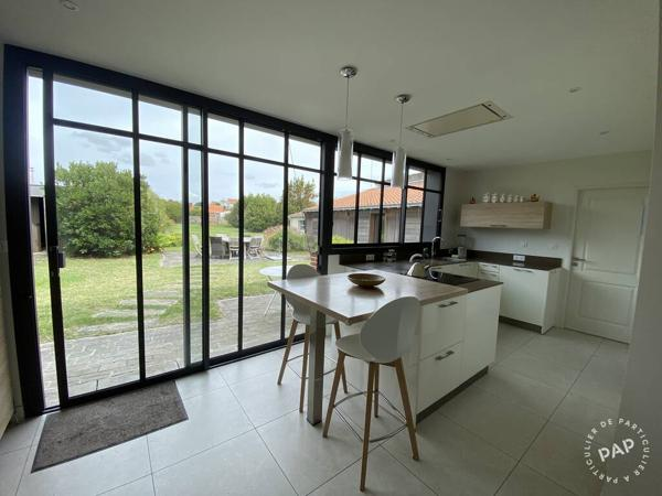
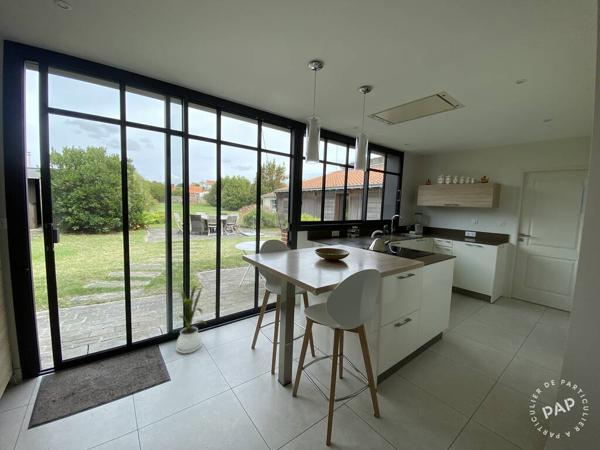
+ house plant [172,283,208,354]
